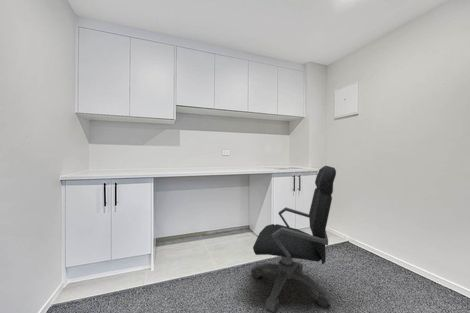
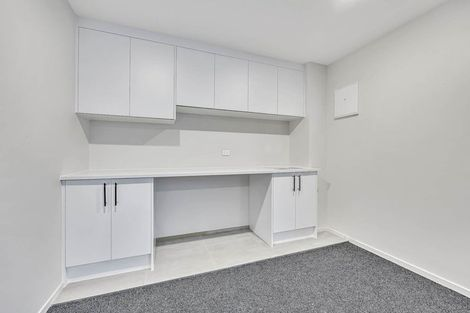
- office chair [250,165,337,313]
